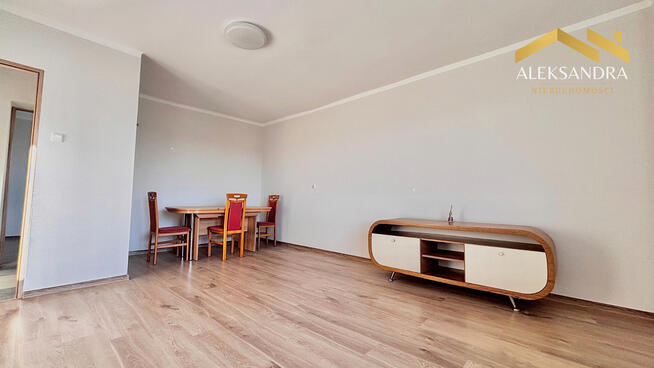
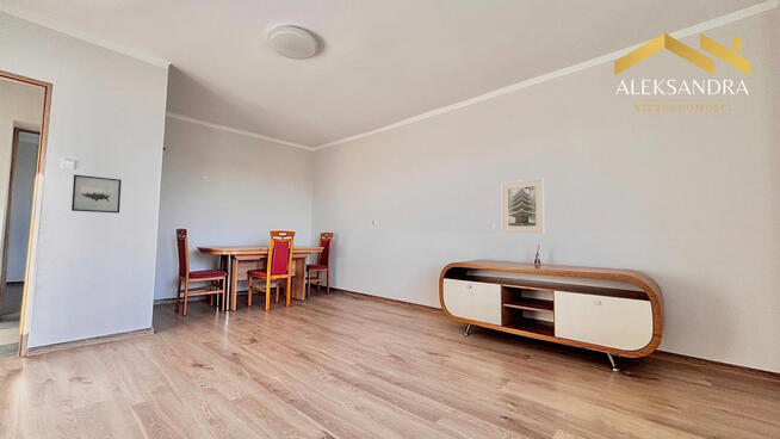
+ wall art [70,173,123,215]
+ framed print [501,178,545,234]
